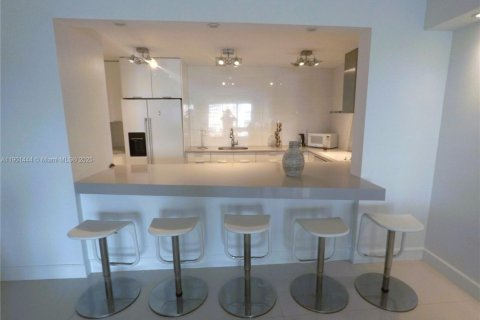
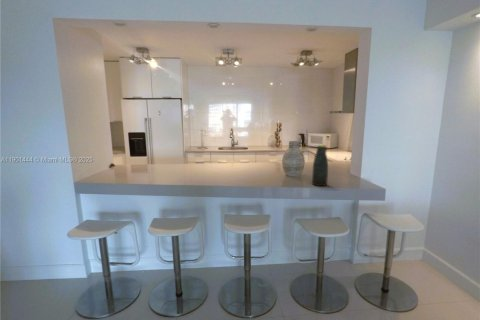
+ bottle [311,144,329,187]
